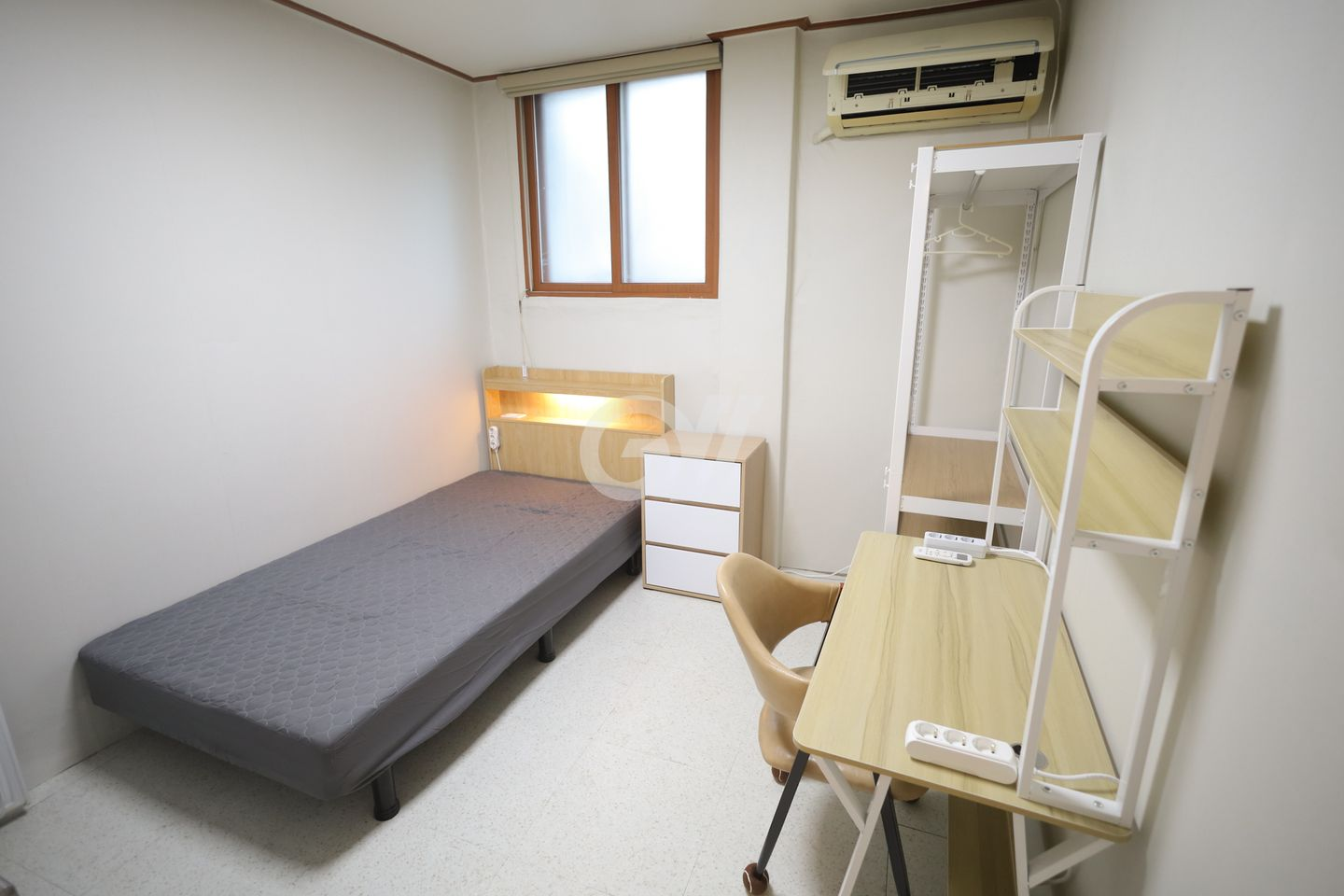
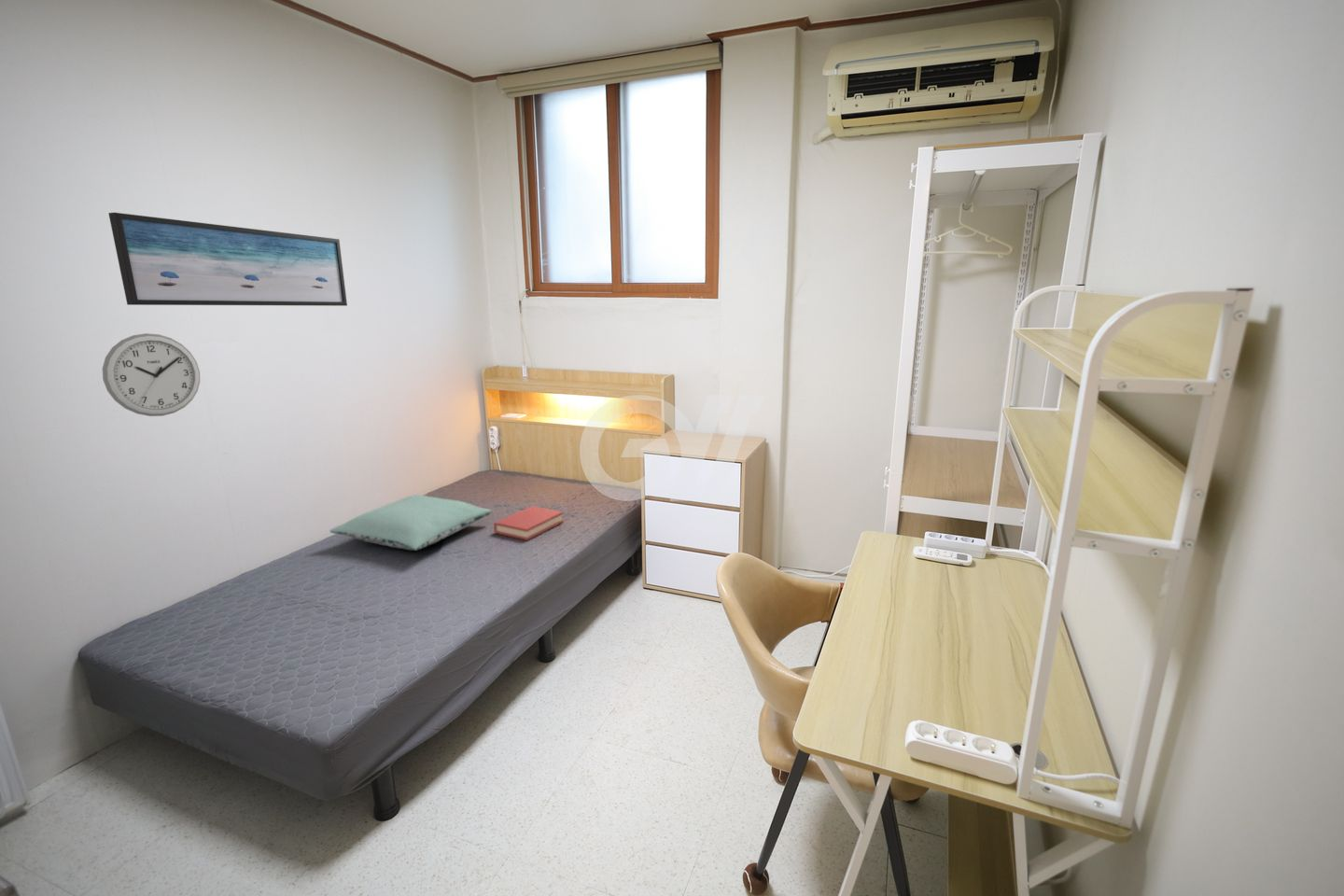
+ pillow [329,494,493,551]
+ wall art [107,212,348,307]
+ hardback book [493,505,565,541]
+ wall clock [102,332,201,417]
